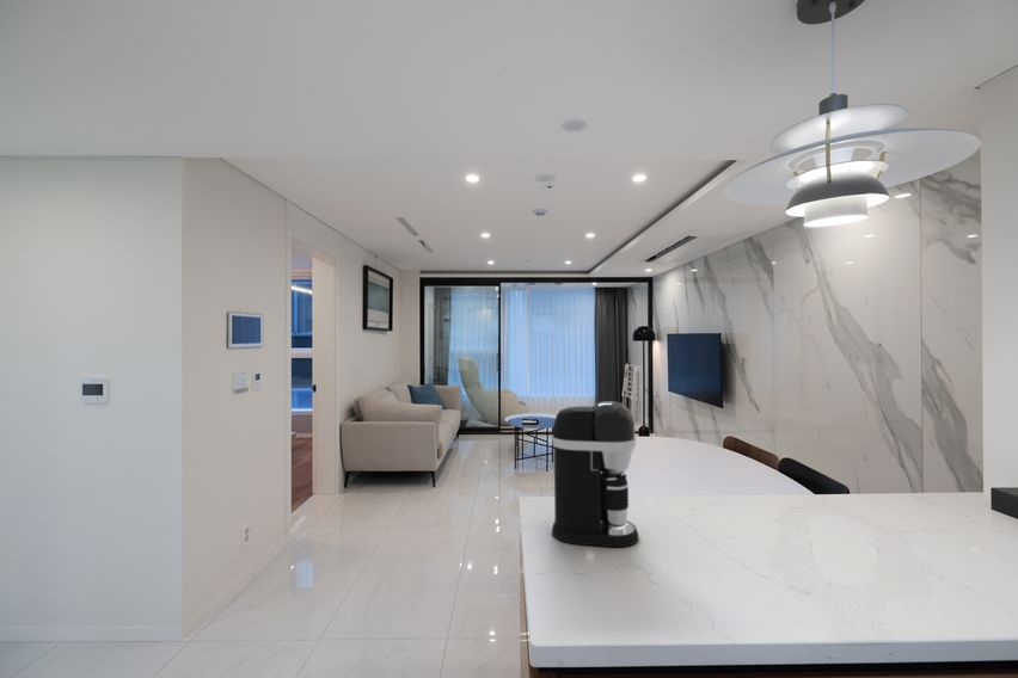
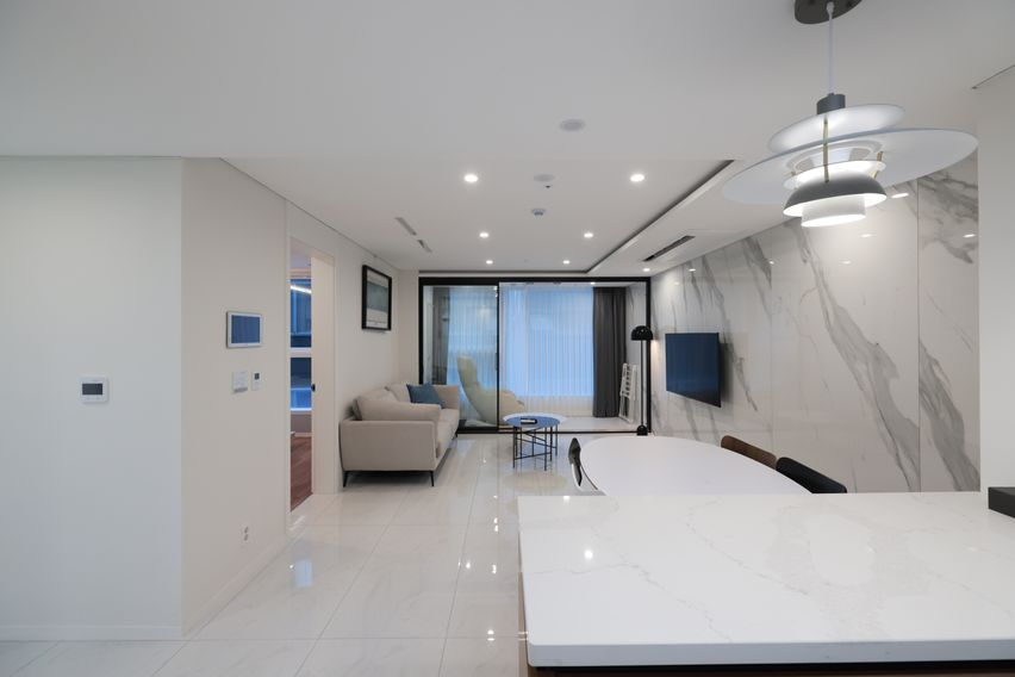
- coffee maker [551,400,639,548]
